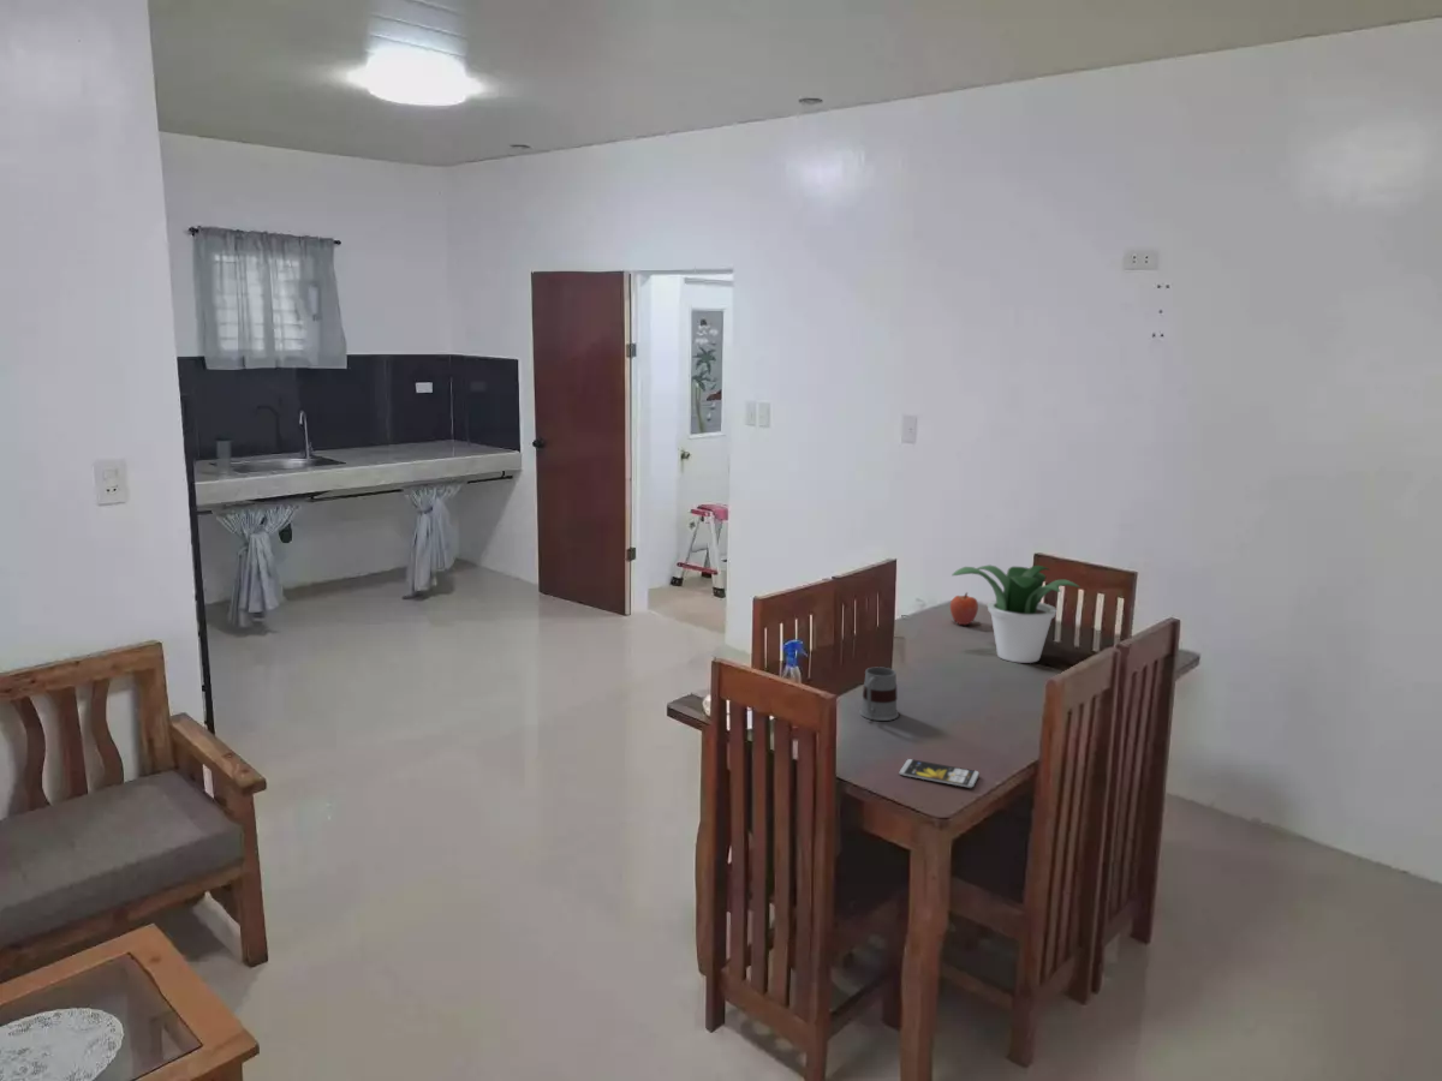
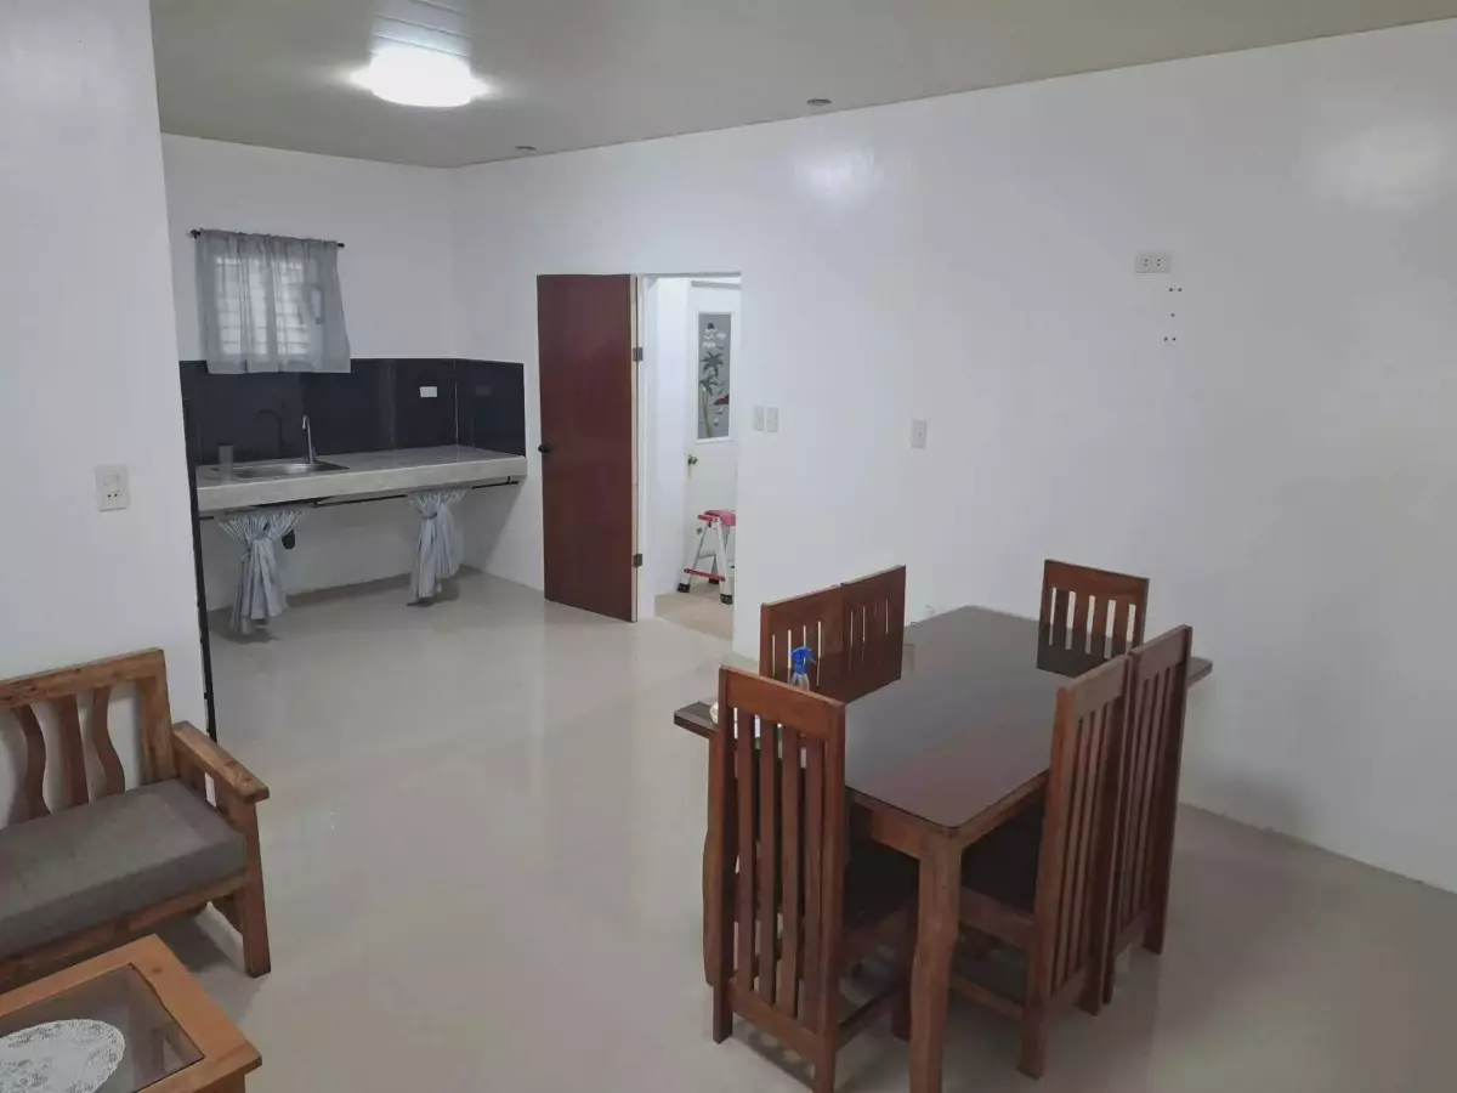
- apple [949,591,979,626]
- potted plant [951,563,1080,664]
- smartphone [898,758,981,789]
- mug [858,665,900,722]
